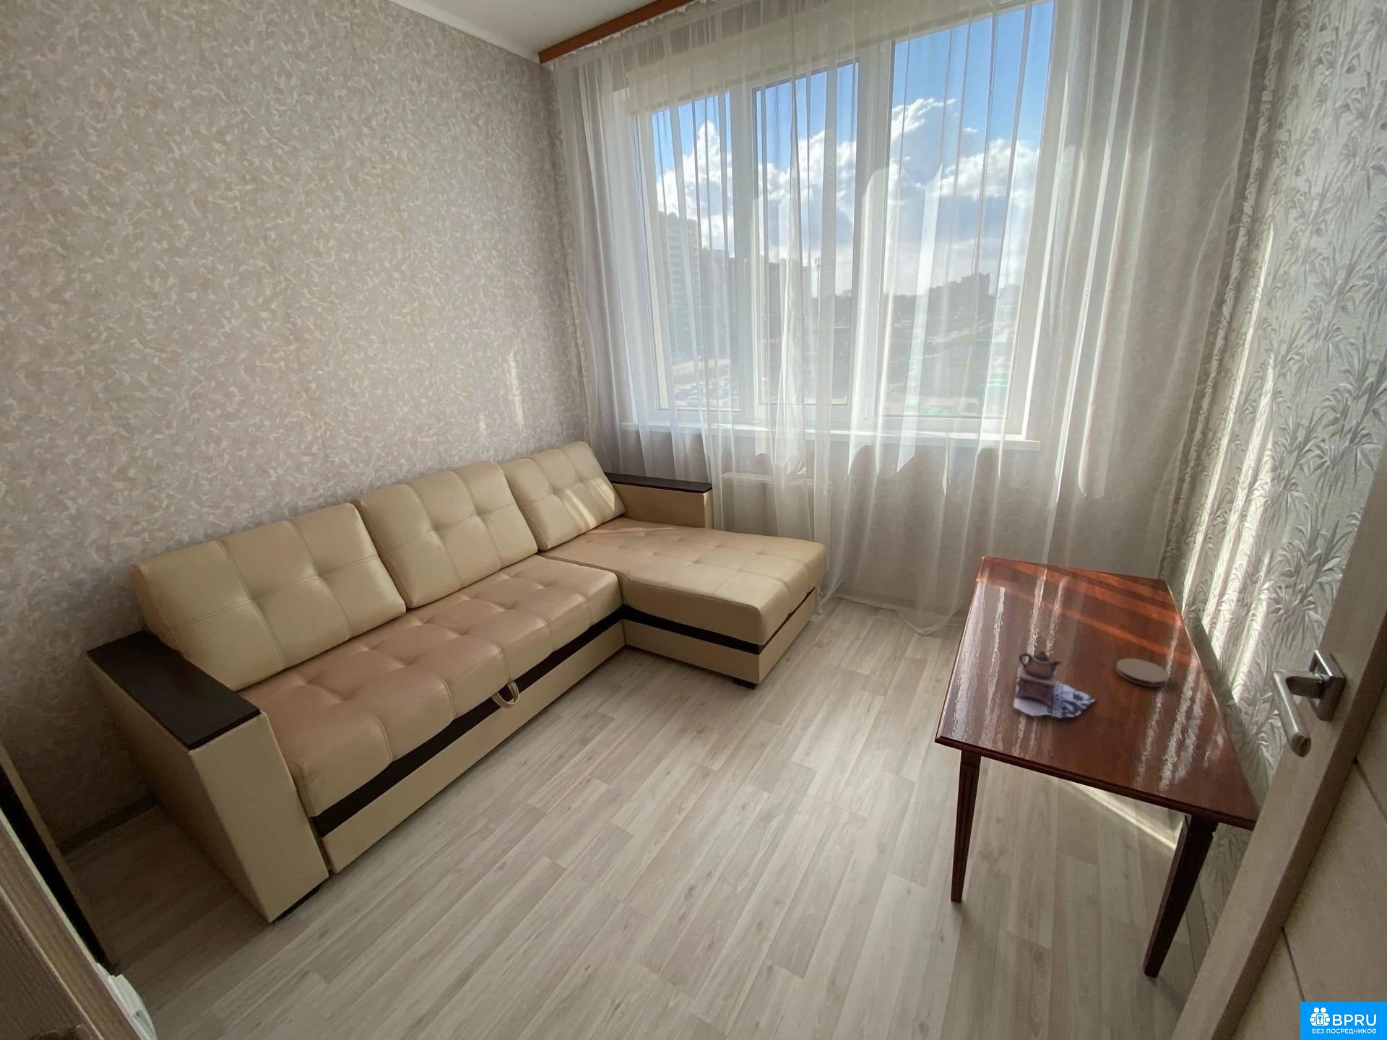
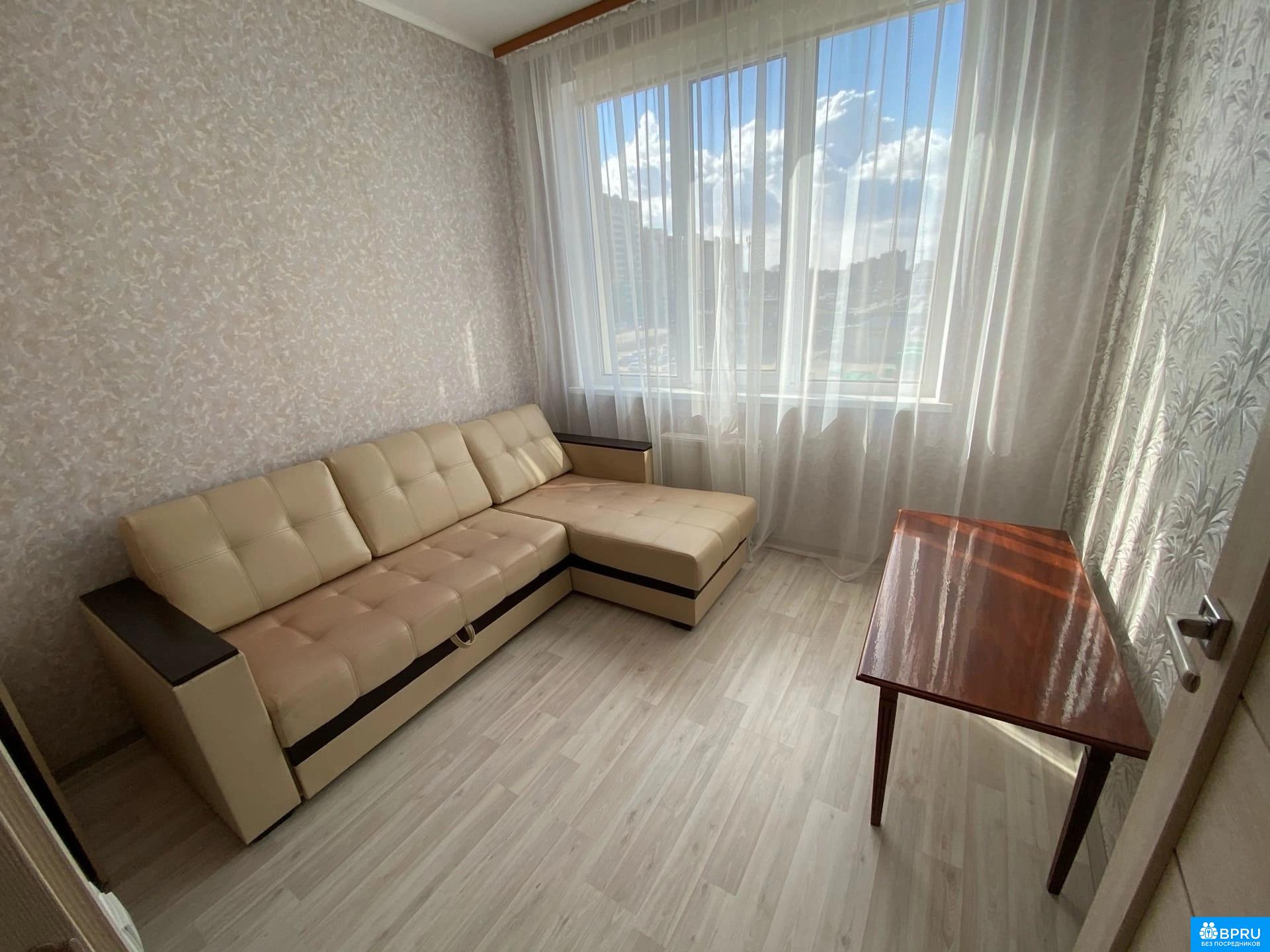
- teapot [1012,638,1096,719]
- coaster [1115,658,1171,687]
